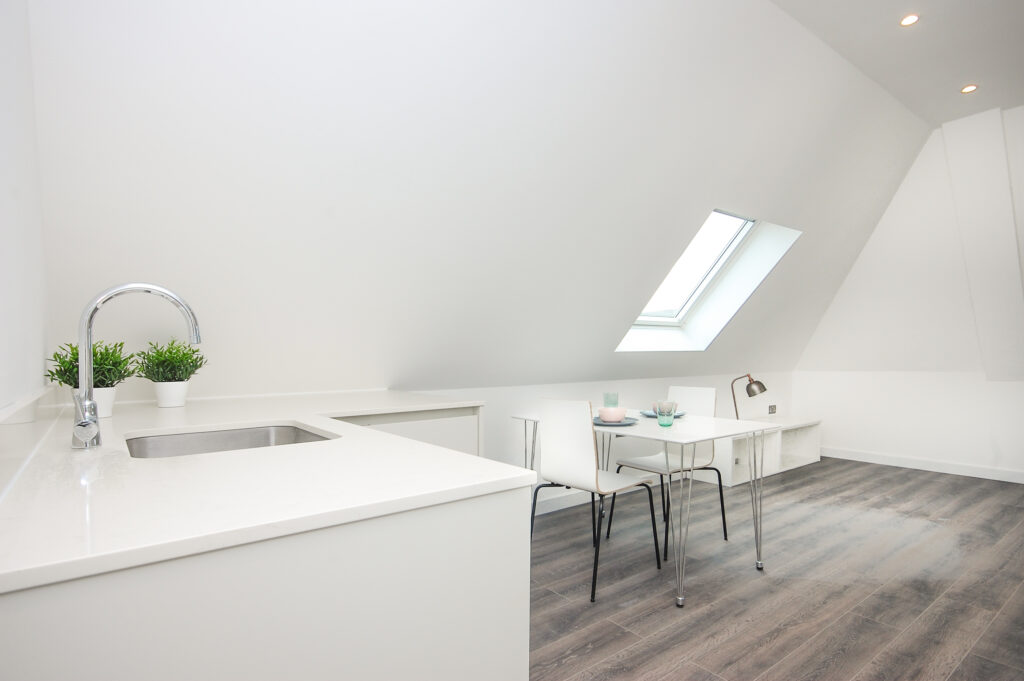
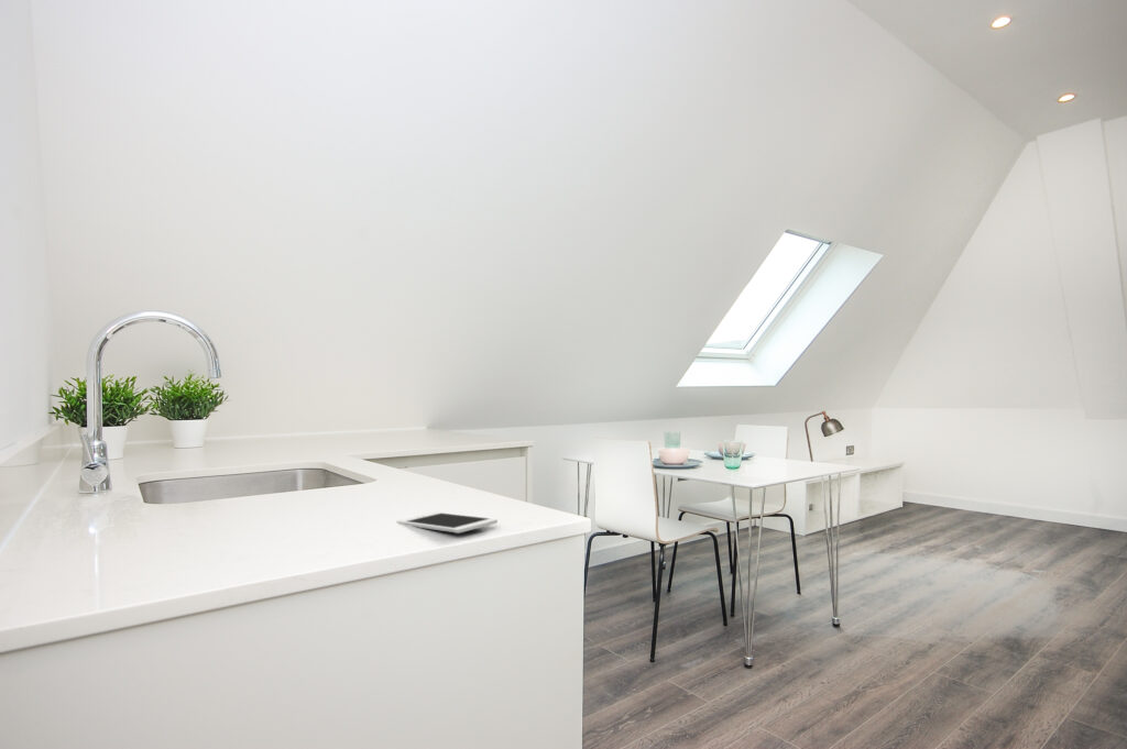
+ cell phone [396,511,499,535]
